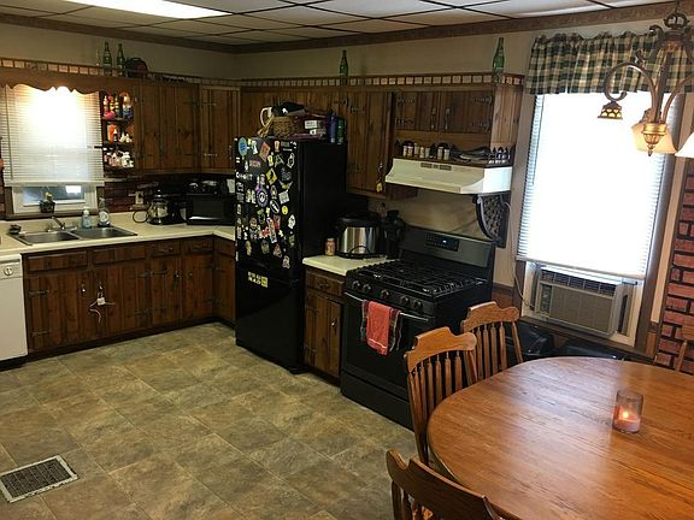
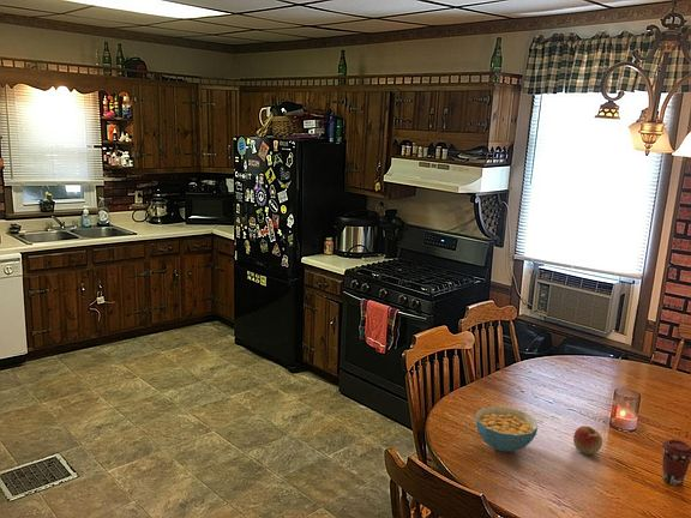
+ coffee cup [661,439,691,487]
+ apple [572,424,603,456]
+ cereal bowl [475,405,539,453]
